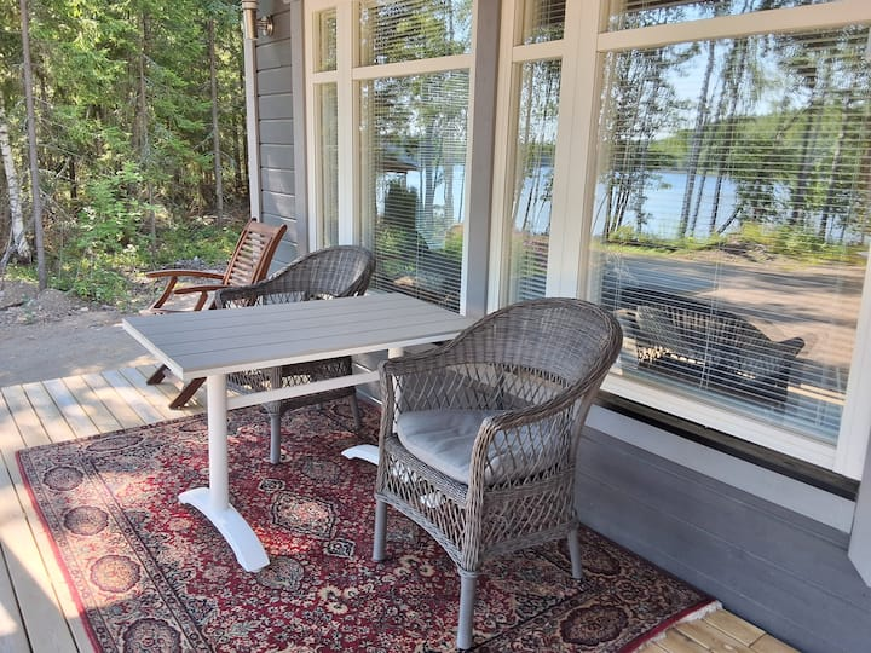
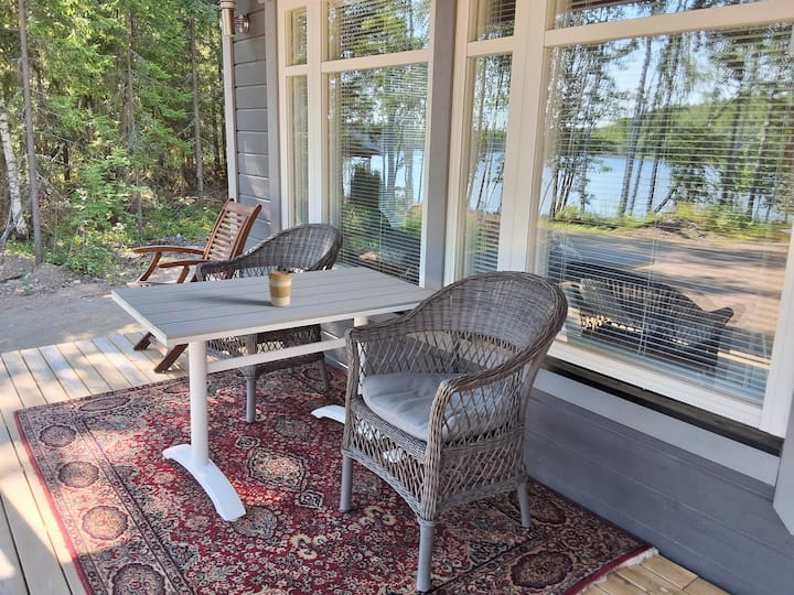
+ coffee cup [267,270,293,307]
